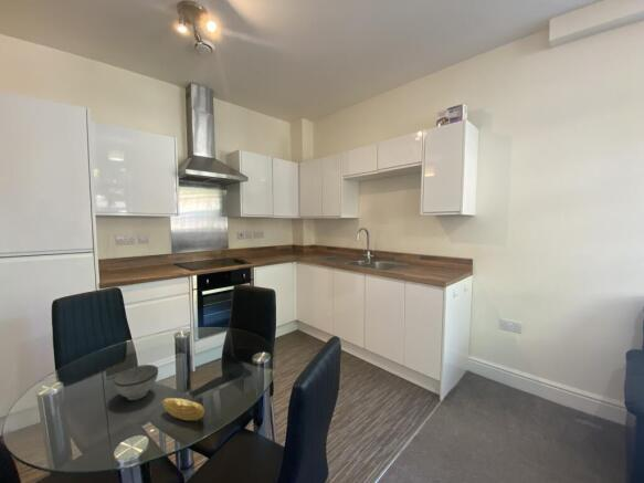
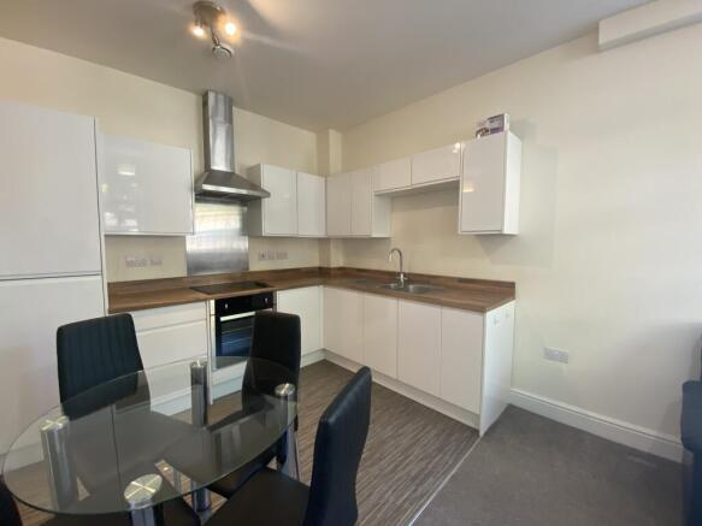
- bowl [113,364,159,401]
- banana [161,397,205,421]
